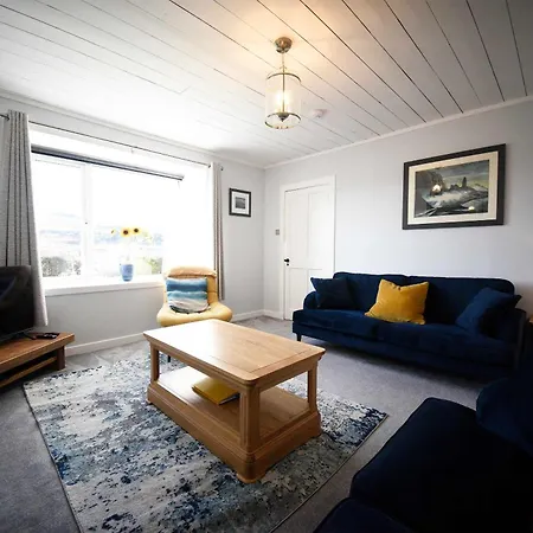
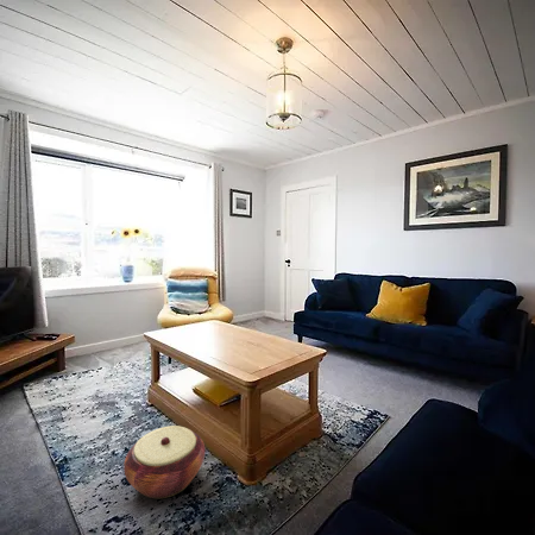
+ woven basket [122,424,206,499]
